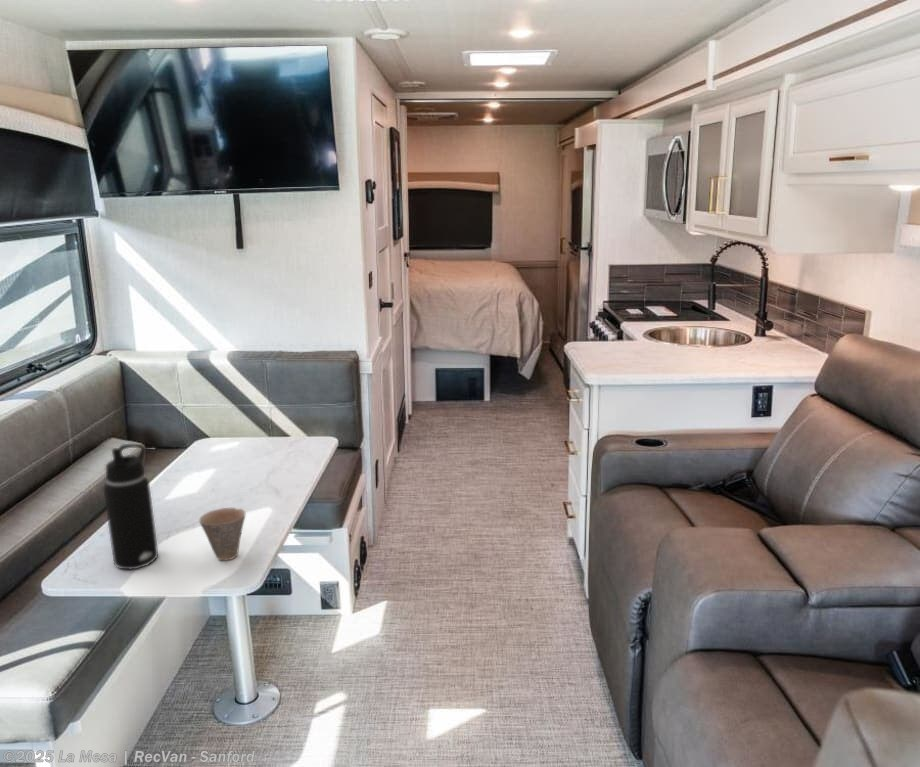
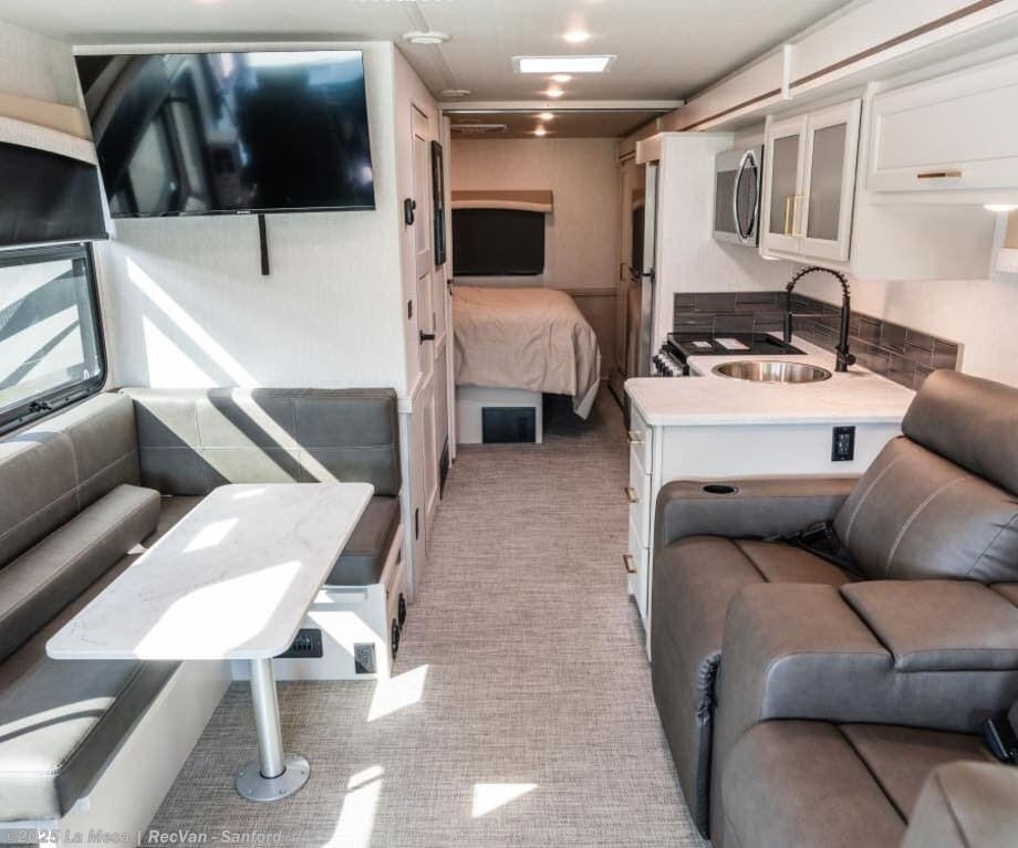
- water bottle [103,443,159,571]
- cup [198,507,246,561]
